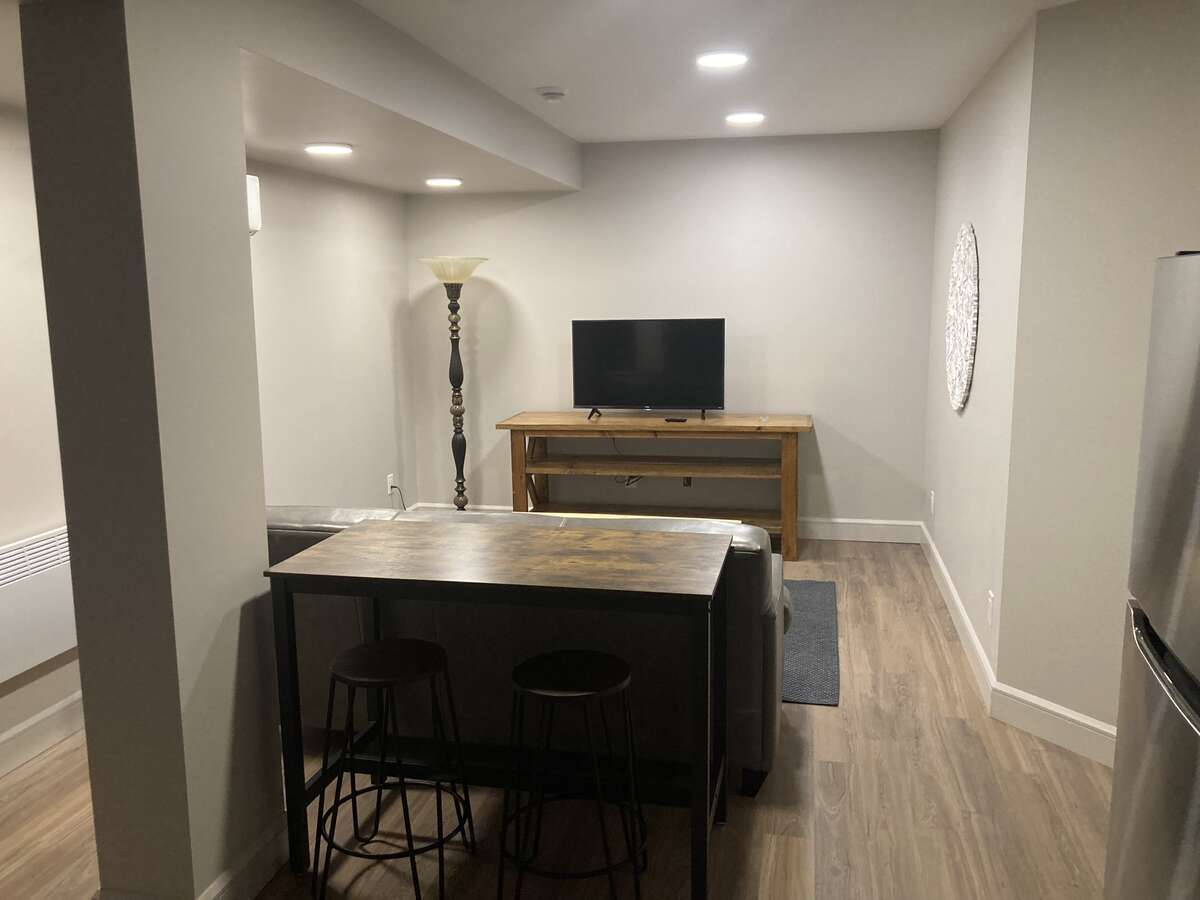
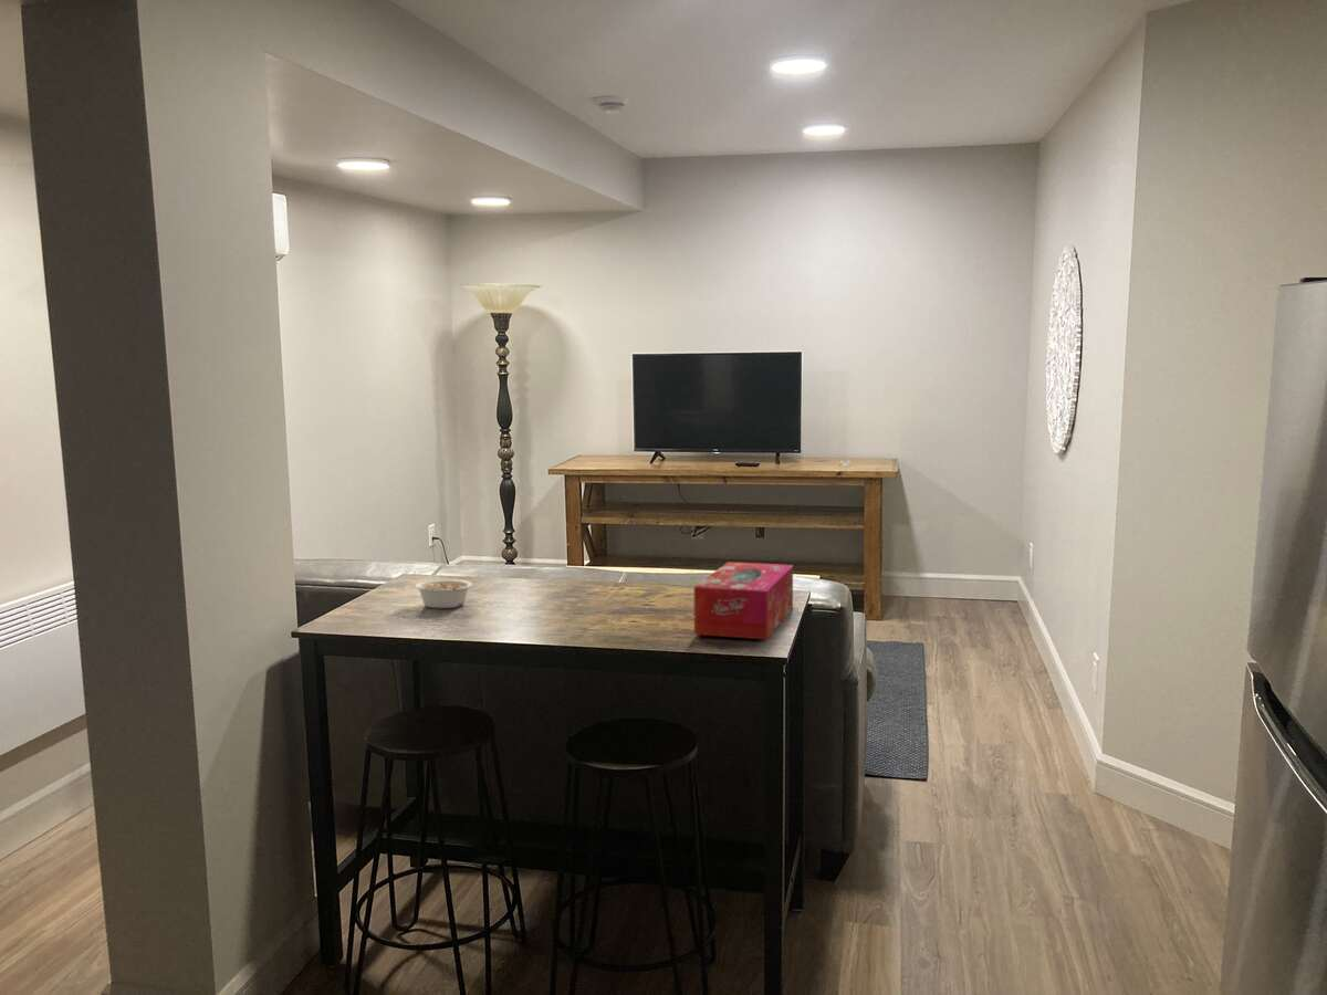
+ legume [414,578,473,609]
+ tissue box [693,561,794,640]
